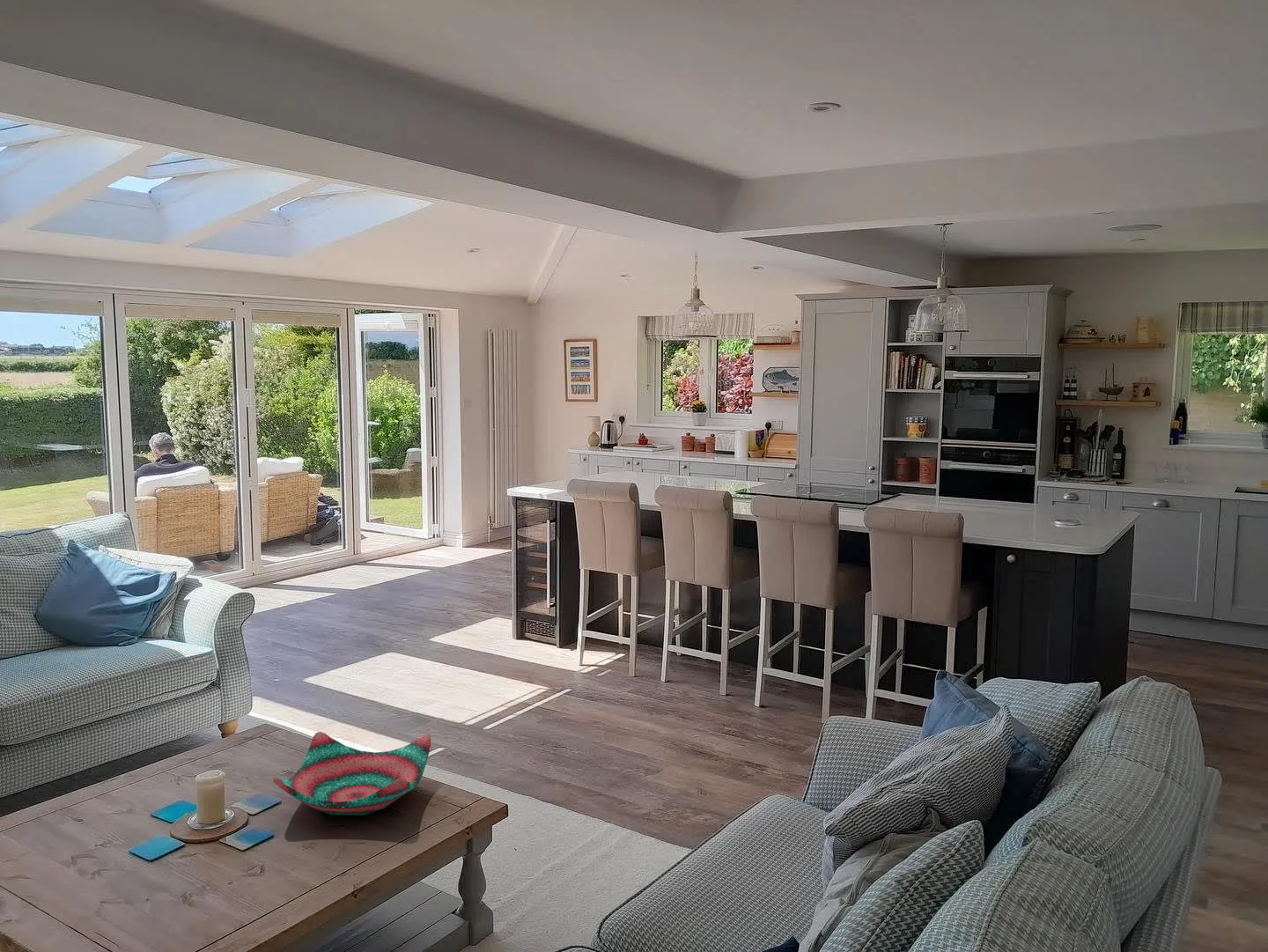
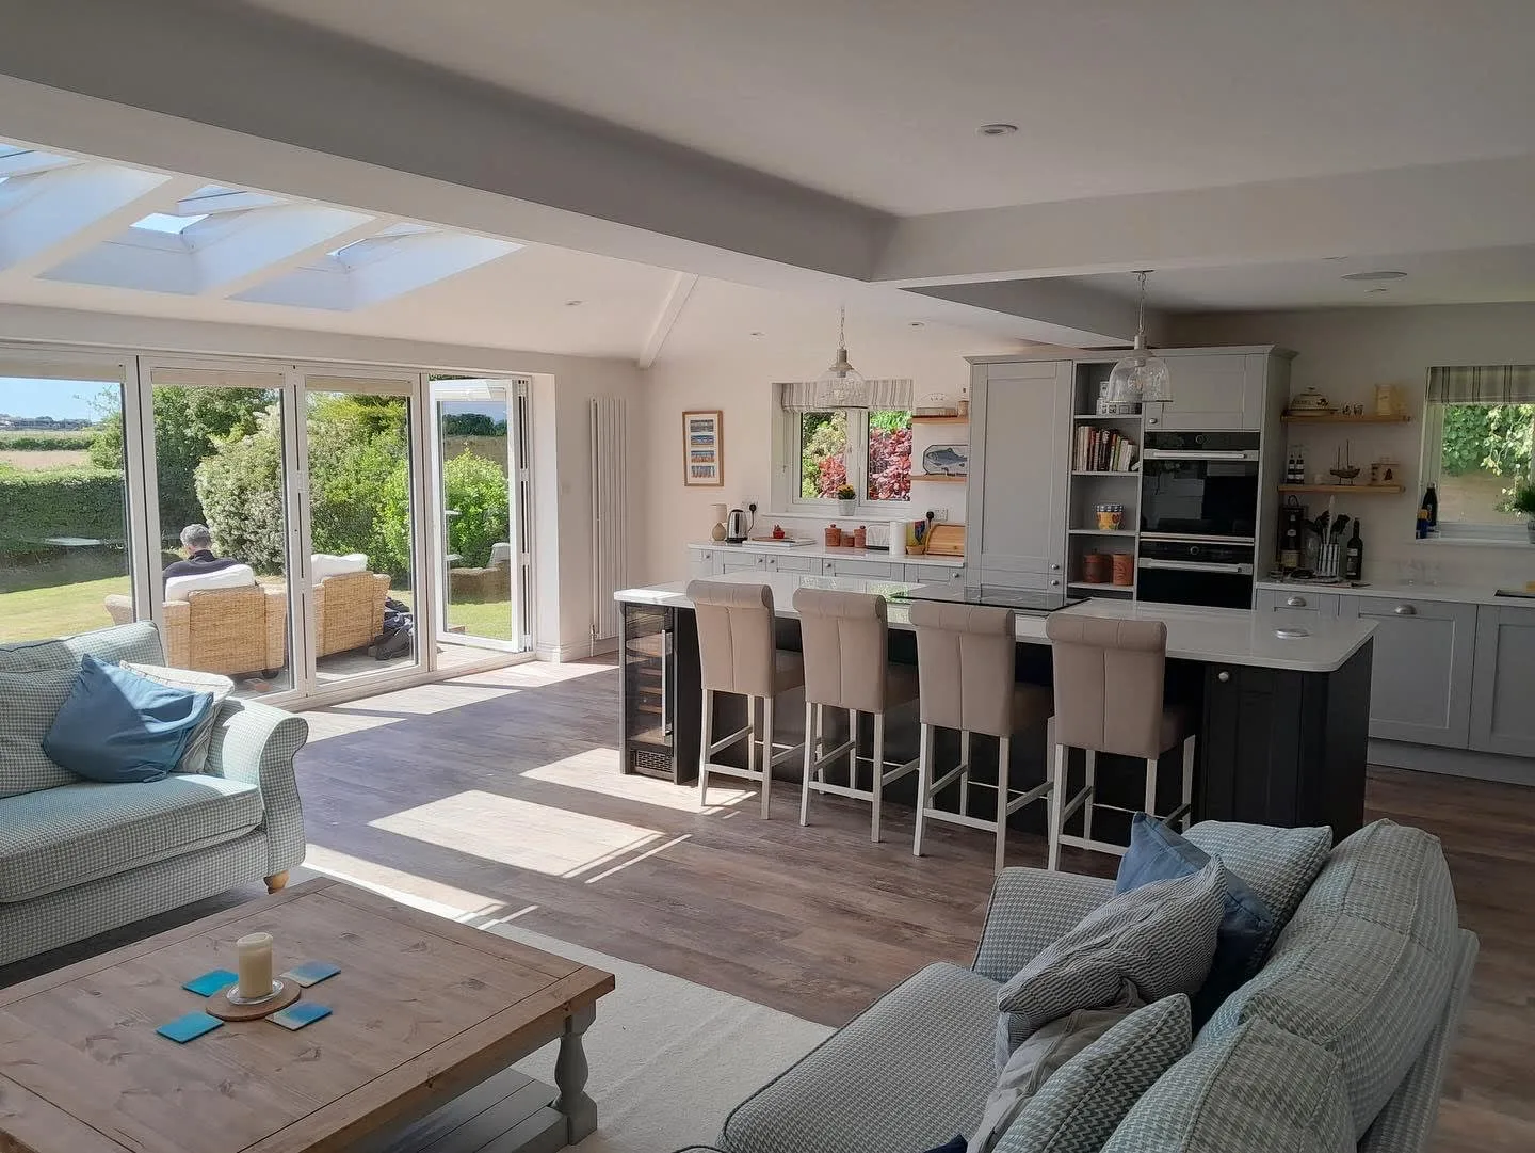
- decorative bowl [272,731,431,816]
